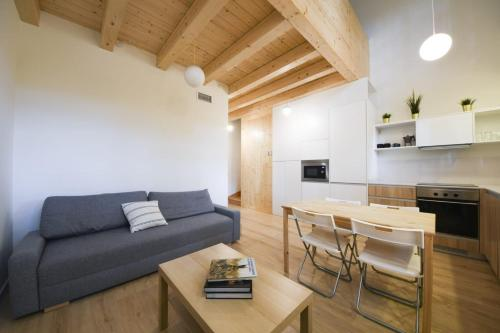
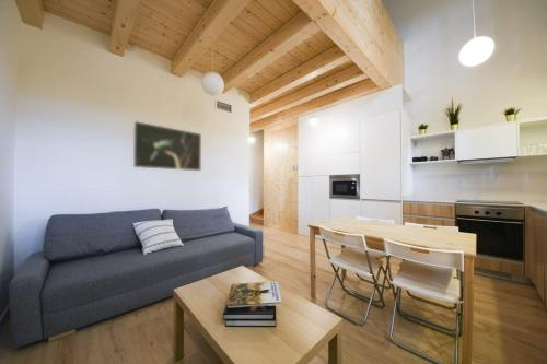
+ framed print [132,120,202,172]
